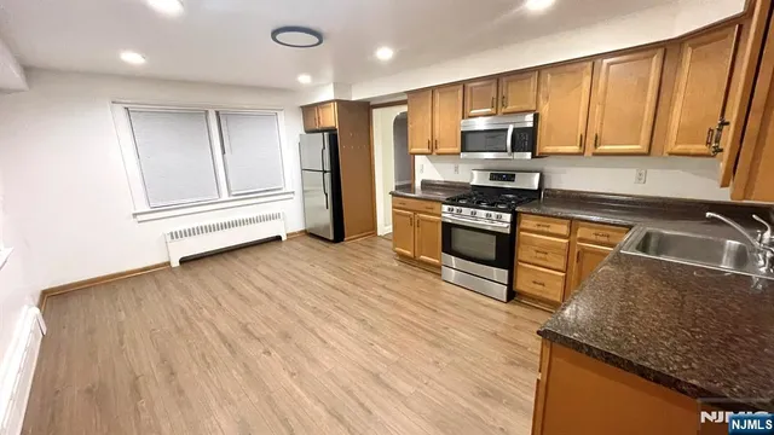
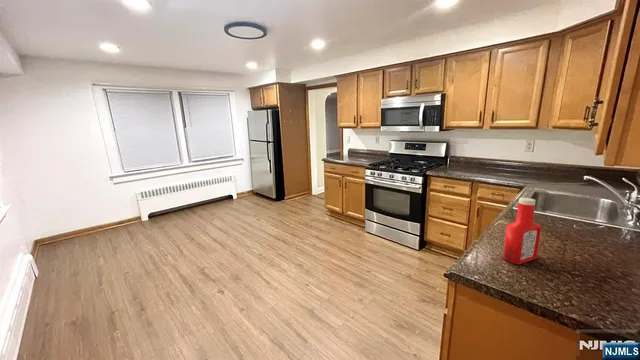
+ soap bottle [502,197,542,265]
